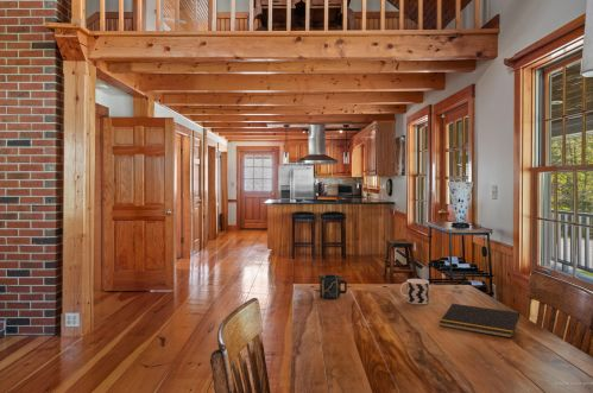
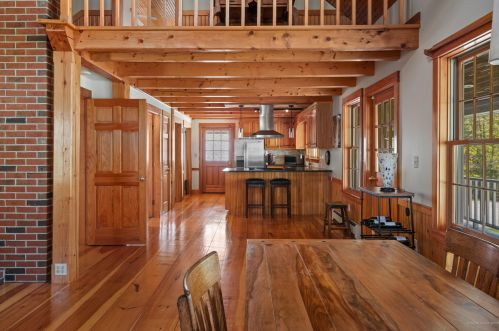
- notepad [439,303,521,340]
- cup [318,273,348,300]
- cup [399,278,430,305]
